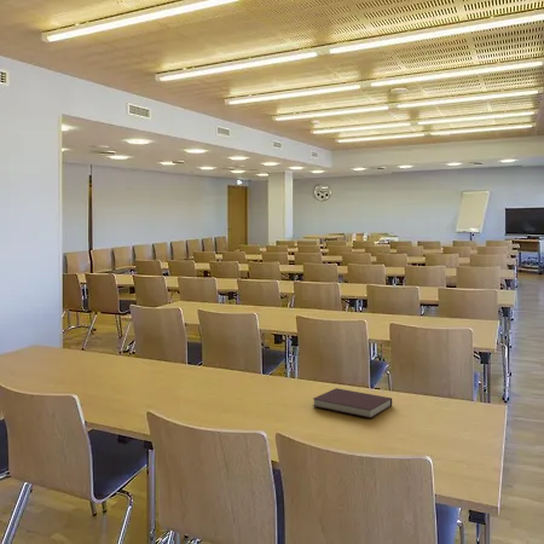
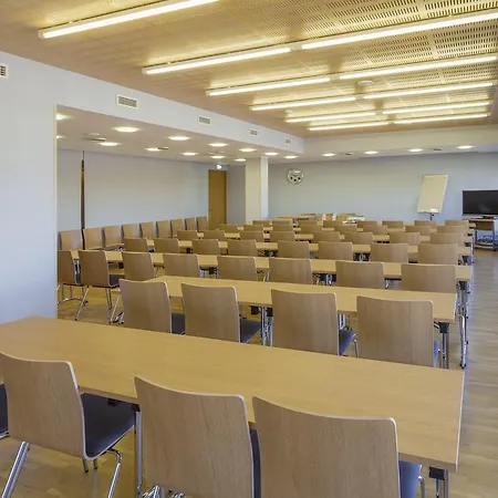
- notebook [312,387,393,419]
